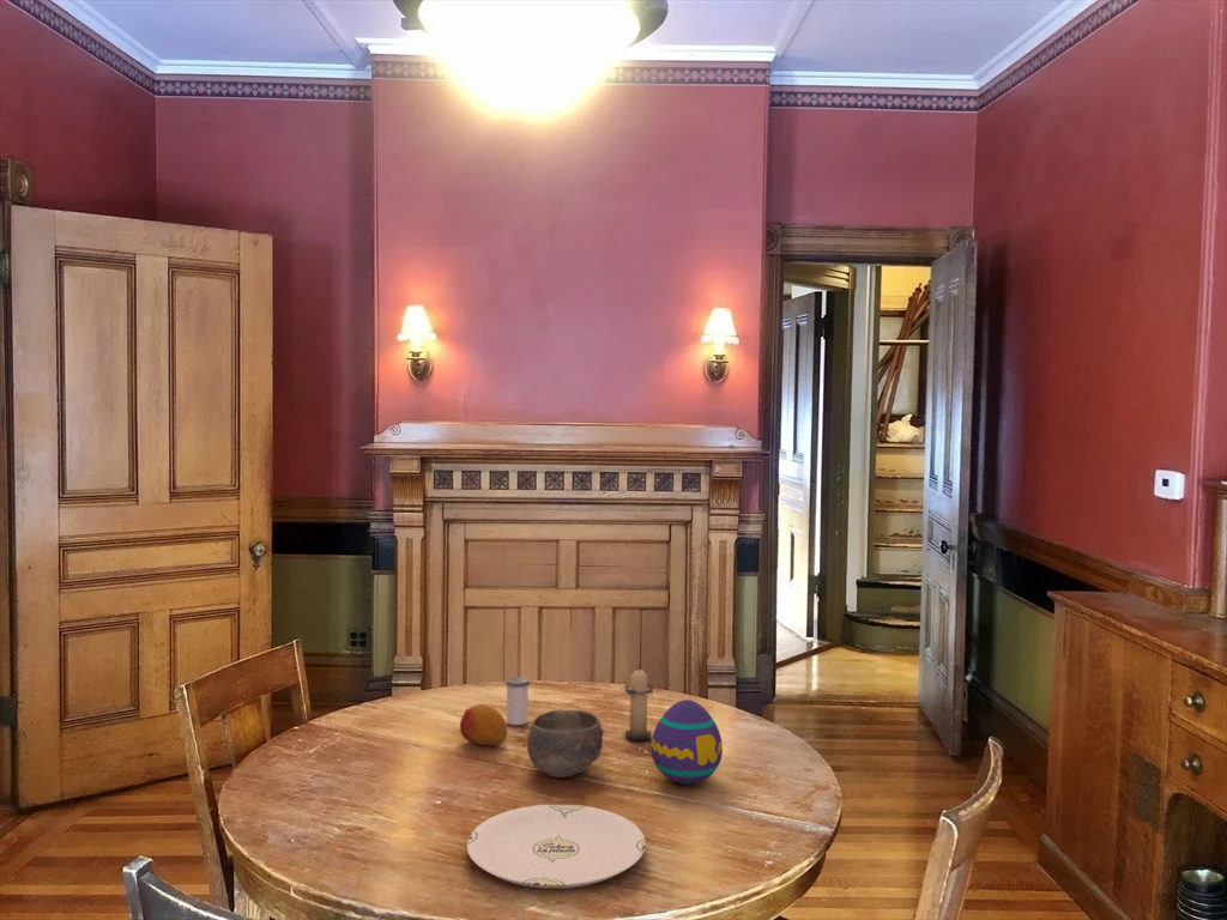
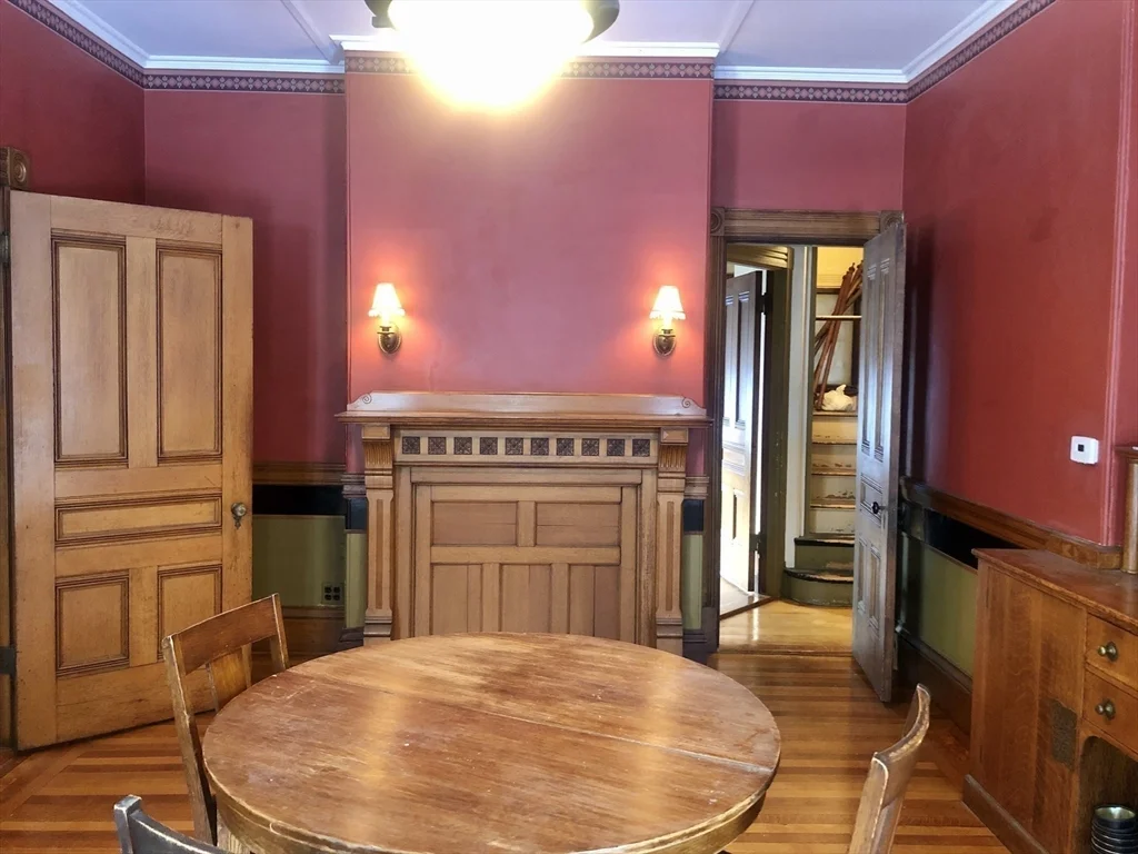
- fruit [459,703,508,748]
- decorative egg [649,698,724,785]
- candle [622,664,654,742]
- bowl [526,709,605,779]
- plate [466,803,647,890]
- salt shaker [504,676,531,726]
